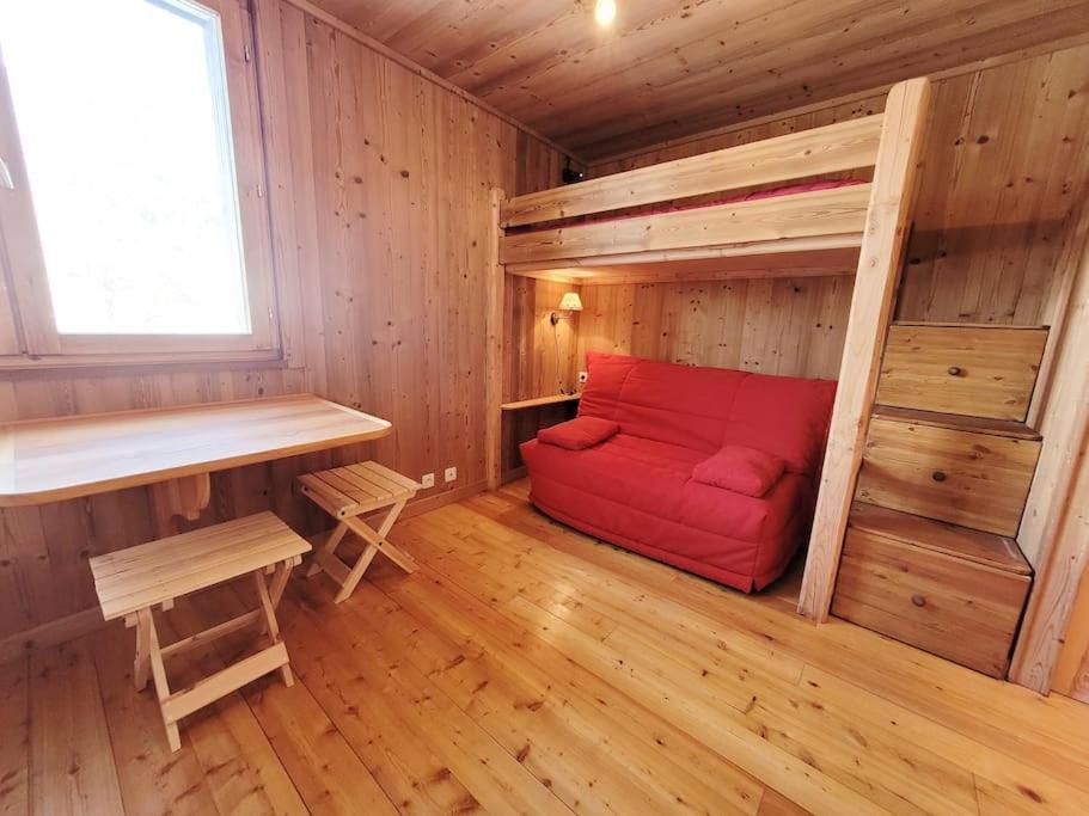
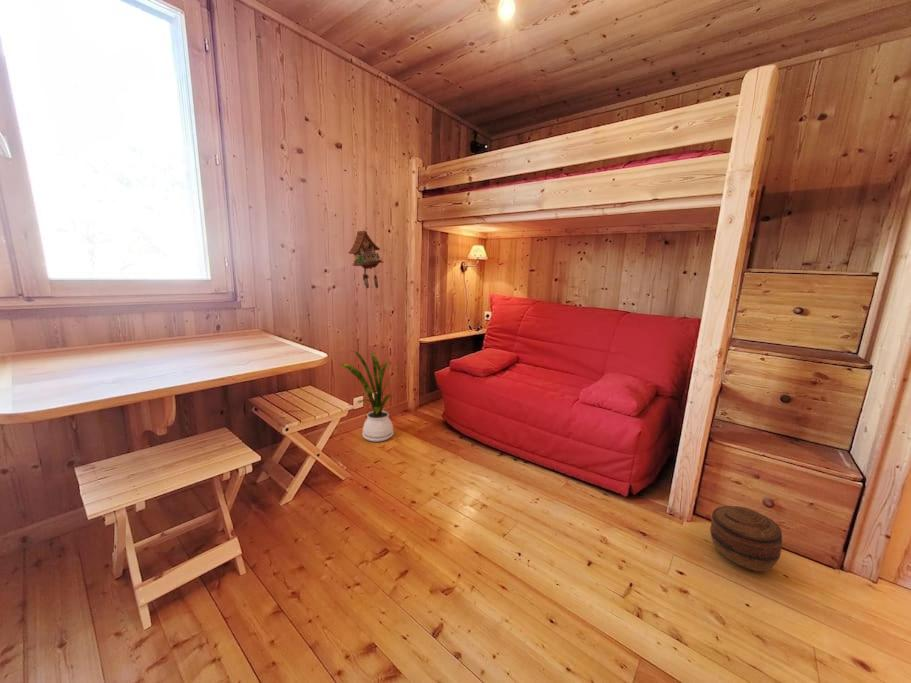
+ cuckoo clock [347,230,383,289]
+ basket [709,505,783,572]
+ house plant [340,350,399,443]
